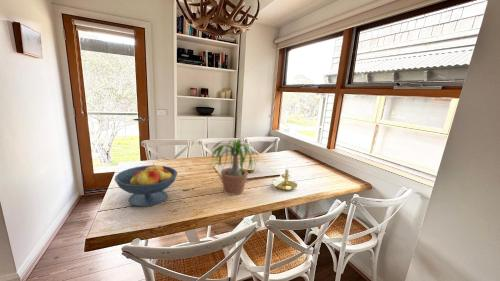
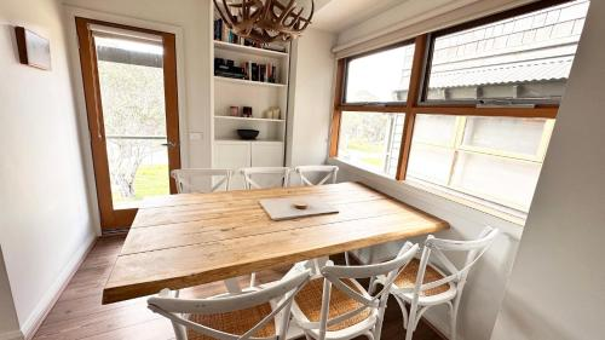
- fruit bowl [114,162,178,208]
- potted plant [202,138,261,196]
- candle holder [270,163,299,191]
